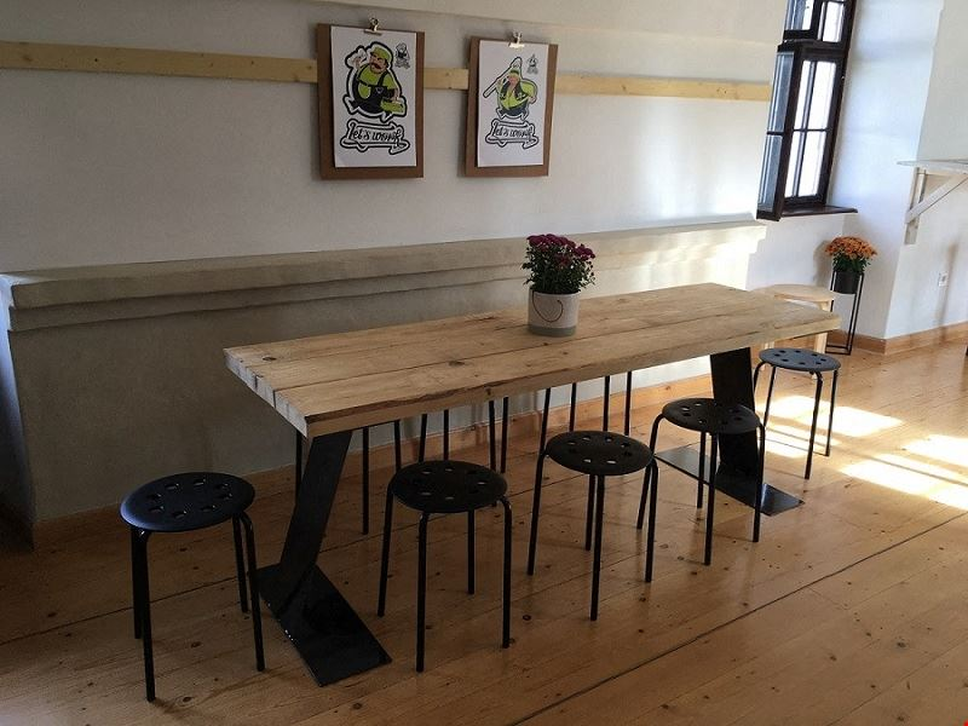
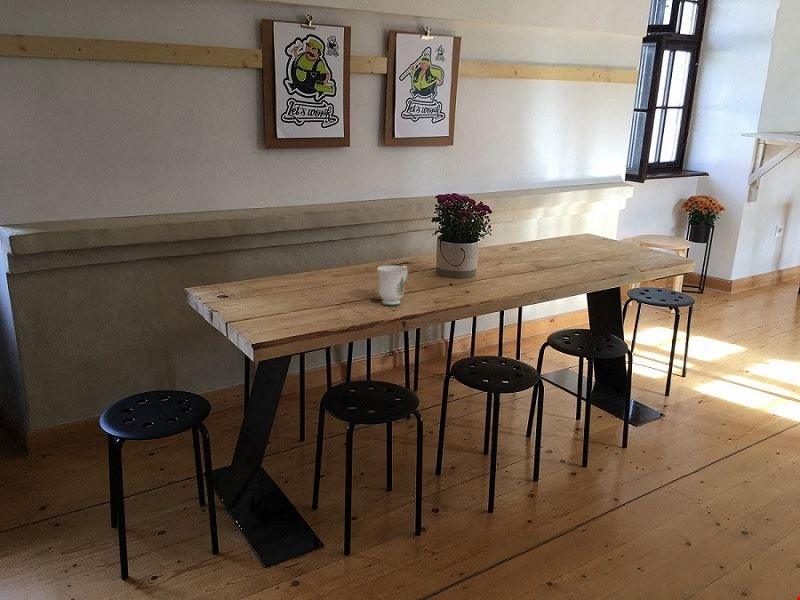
+ mug [376,264,409,306]
